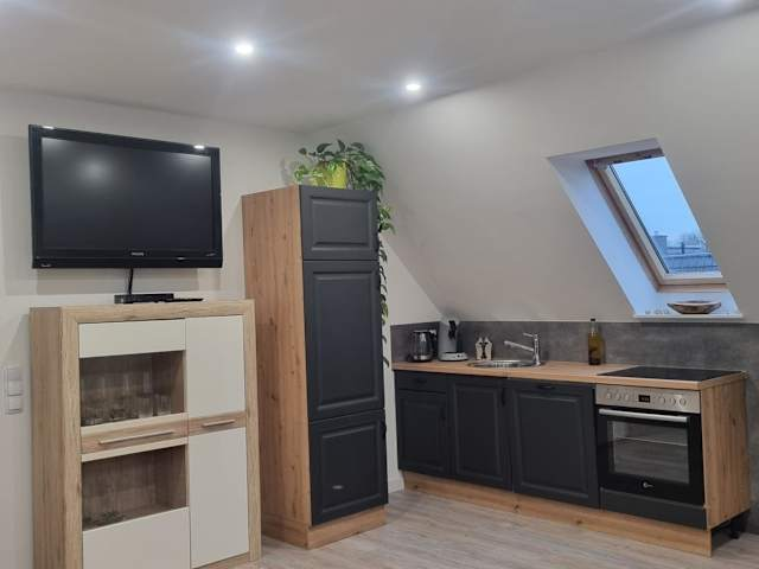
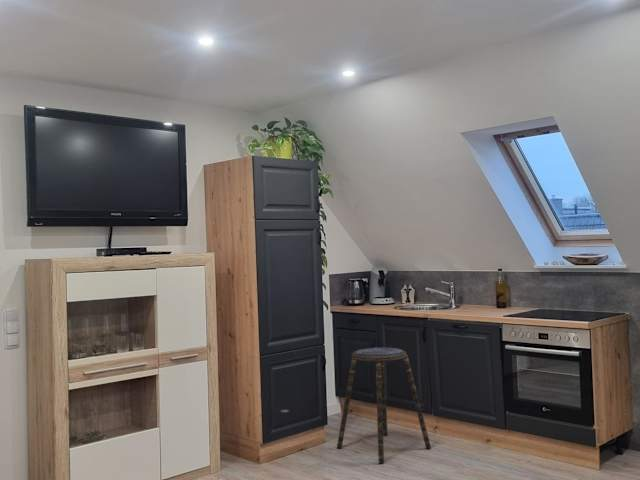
+ stool [336,347,432,463]
